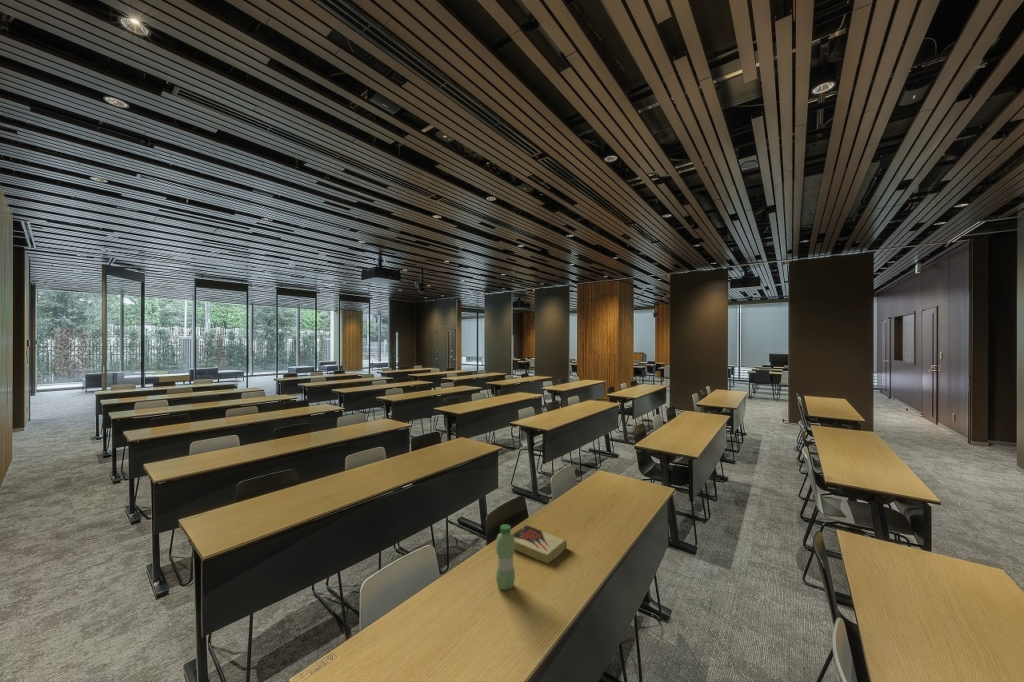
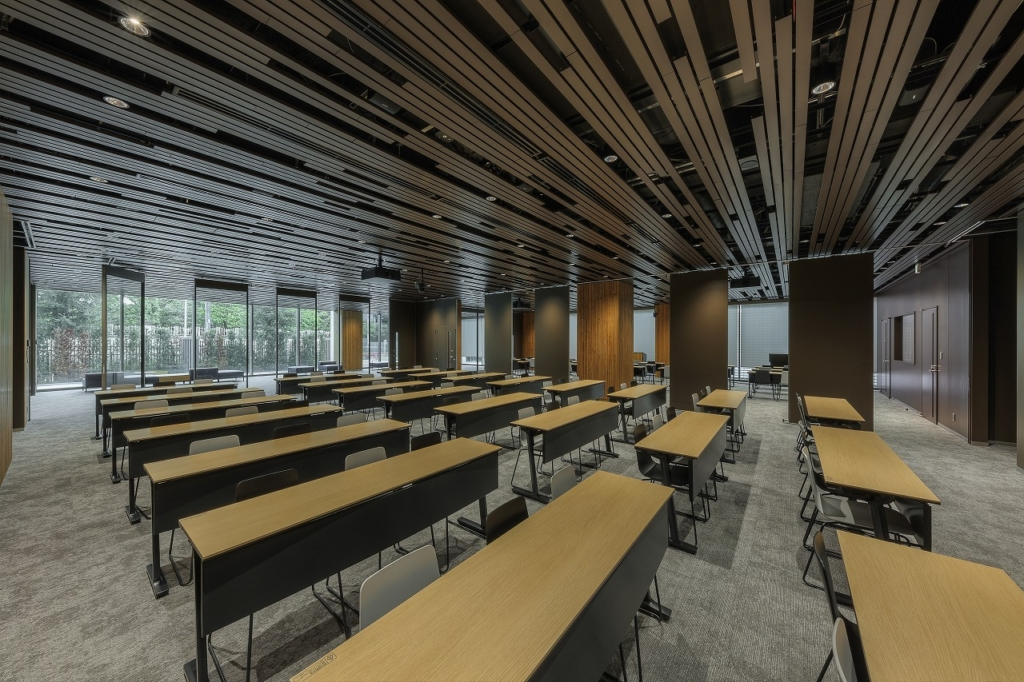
- water bottle [495,523,516,592]
- book [512,524,568,564]
